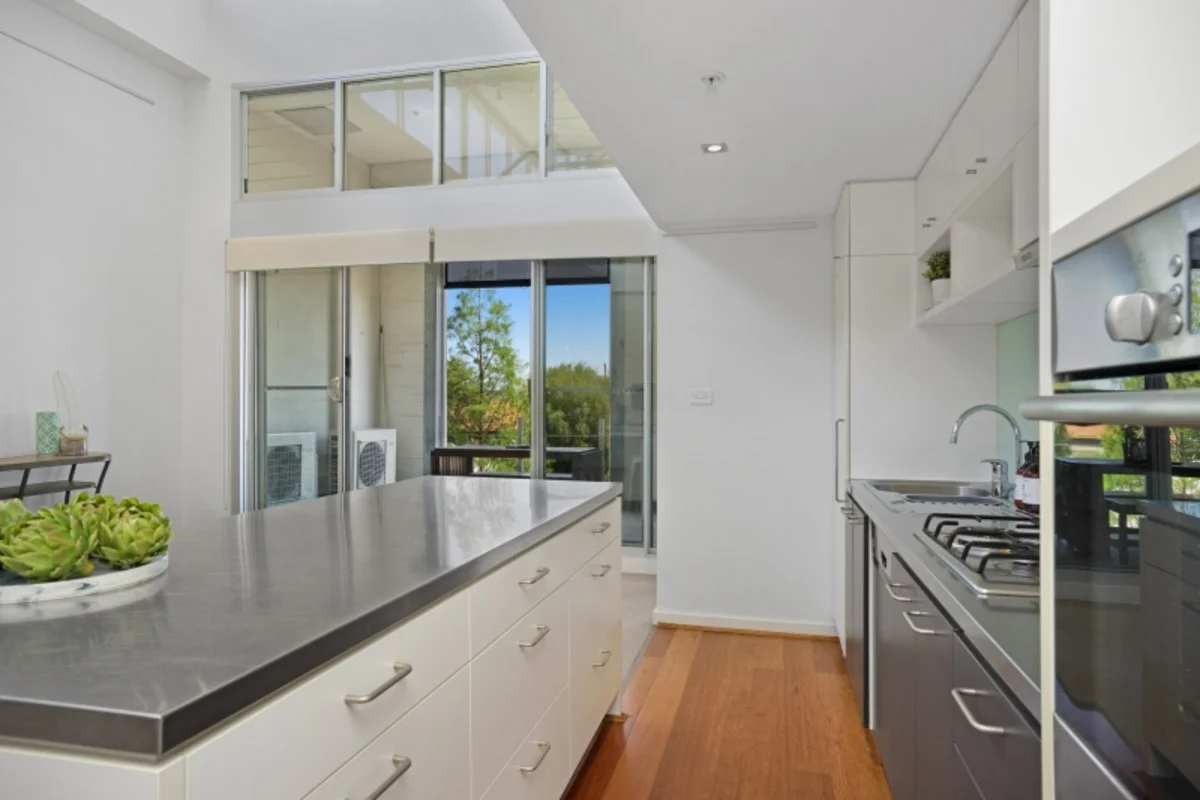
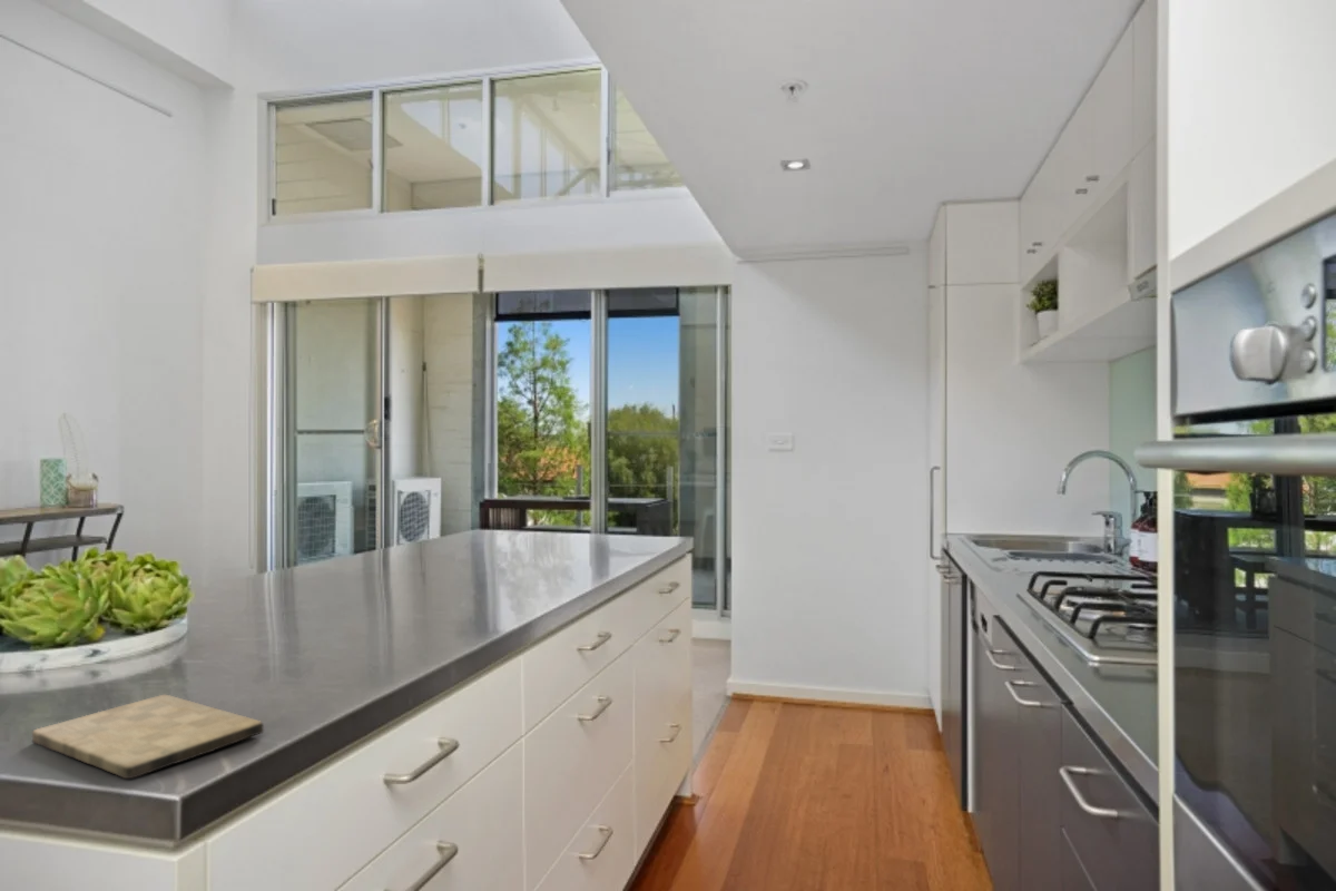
+ cutting board [31,694,265,780]
